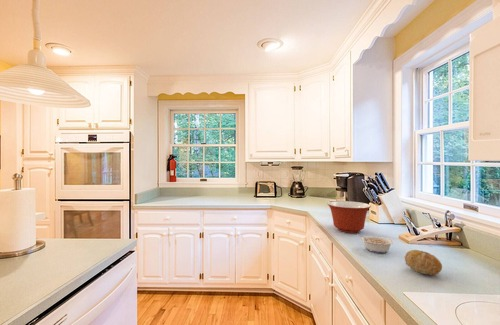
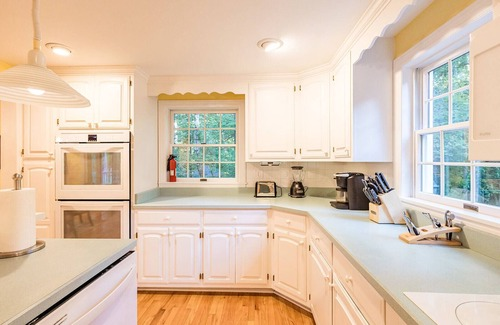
- mixing bowl [326,200,372,234]
- legume [356,233,394,254]
- fruit [404,249,443,276]
